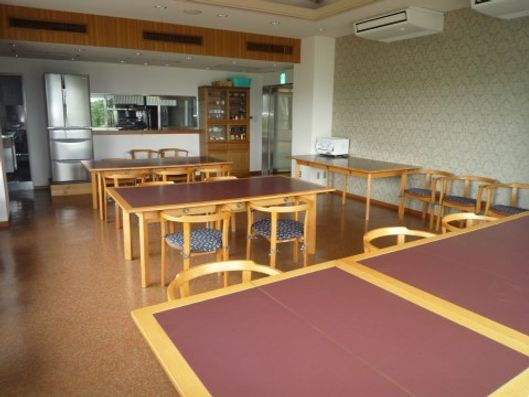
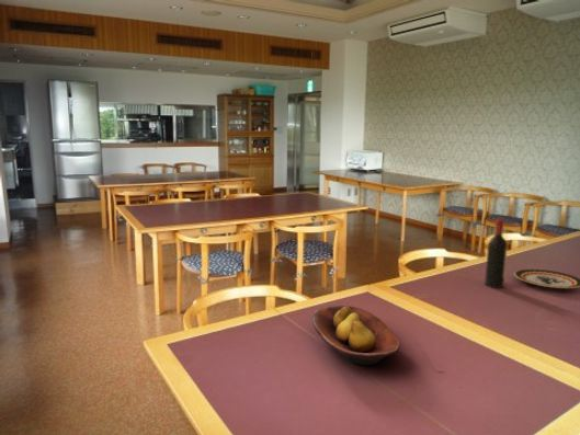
+ plate [513,268,580,289]
+ wine bottle [484,218,509,289]
+ fruit bowl [311,305,401,366]
